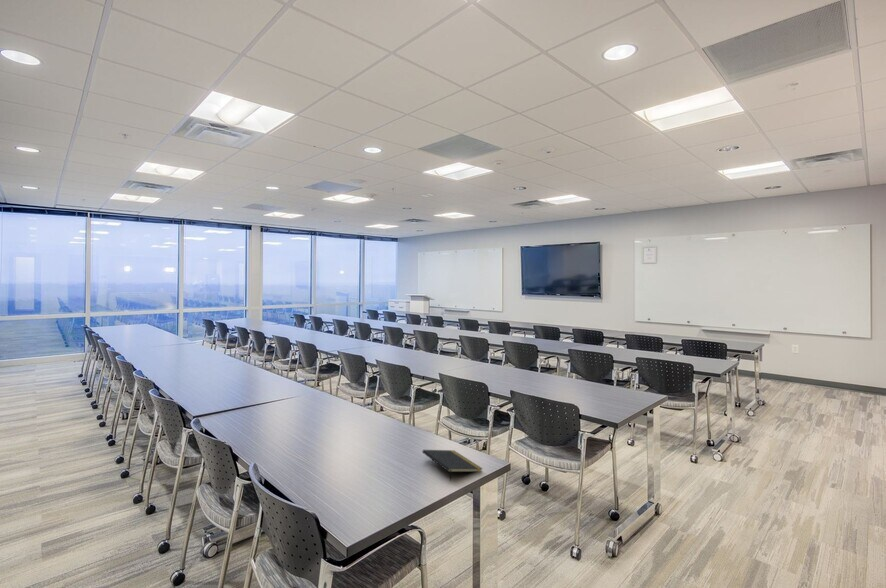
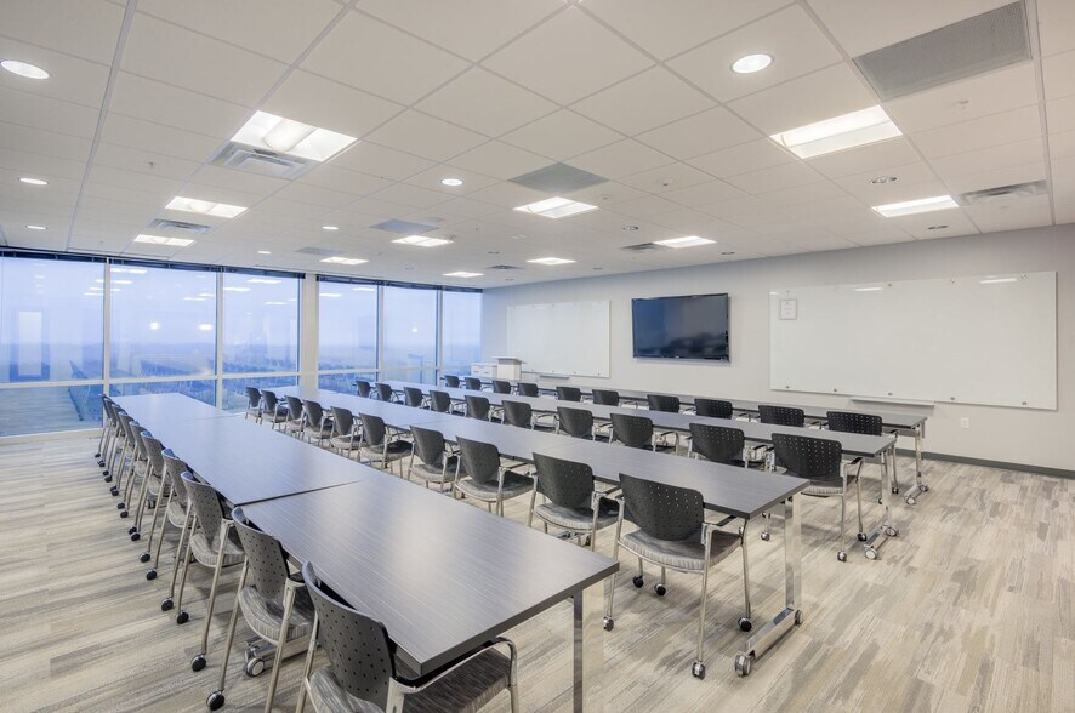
- notepad [422,449,484,482]
